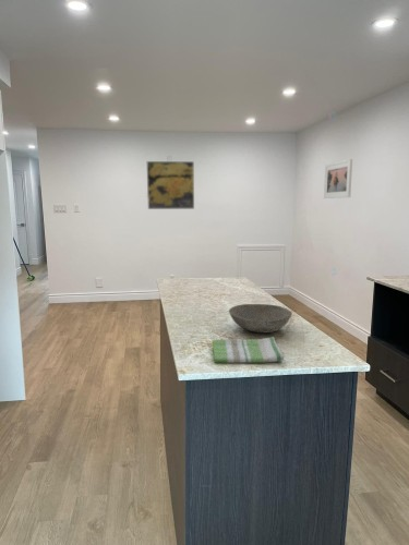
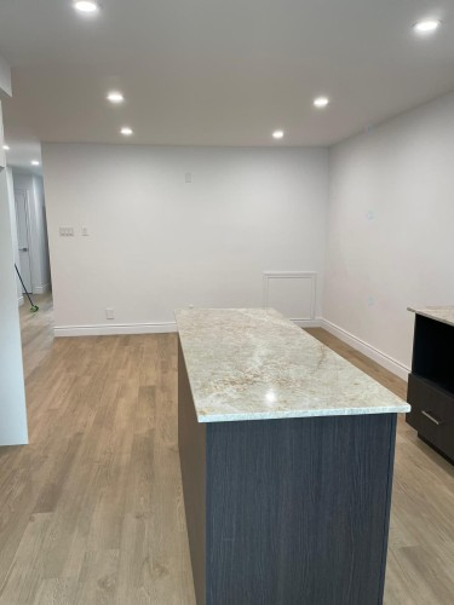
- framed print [323,158,353,199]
- bowl [228,303,293,334]
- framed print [146,160,195,210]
- dish towel [212,336,285,364]
